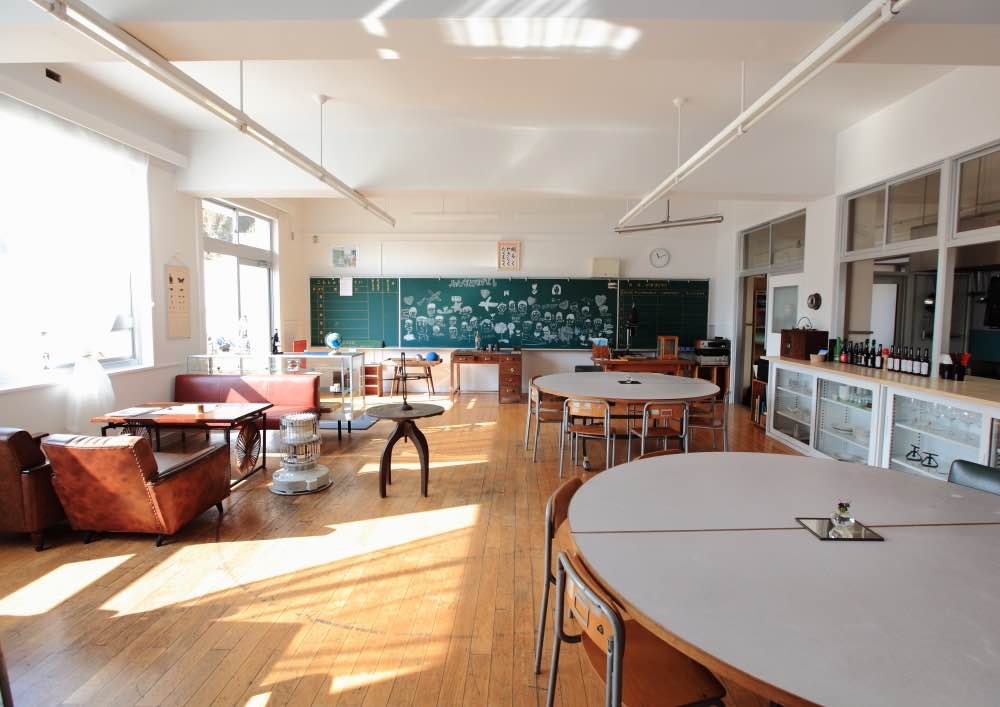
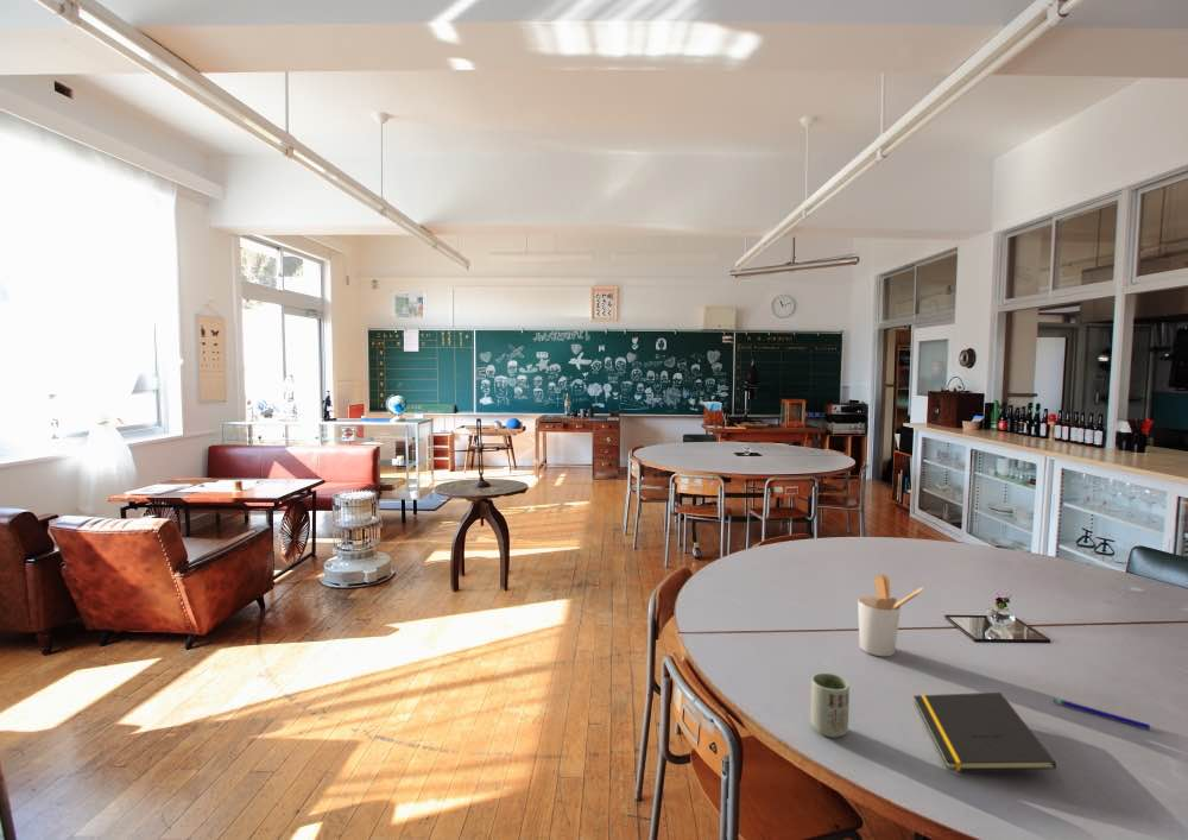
+ cup [810,672,851,739]
+ notepad [912,691,1057,772]
+ pen [1053,697,1151,731]
+ utensil holder [857,574,924,657]
